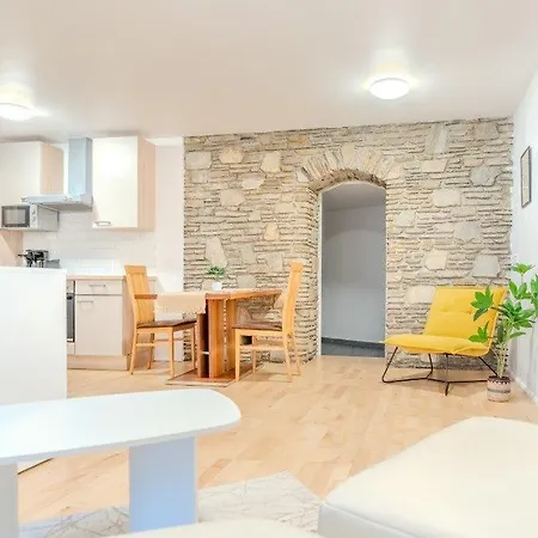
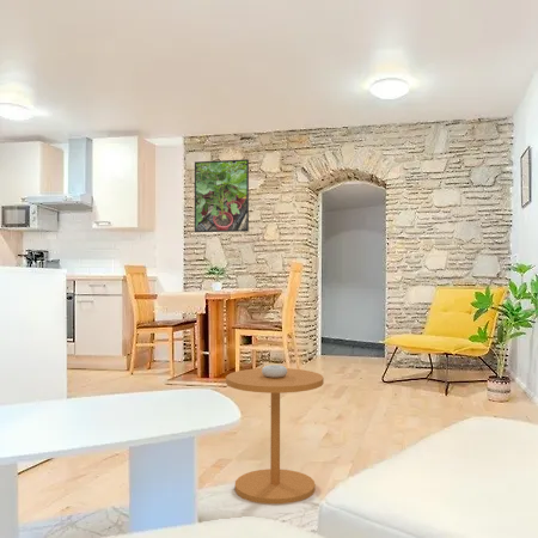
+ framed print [194,158,250,233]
+ side table [225,363,325,505]
